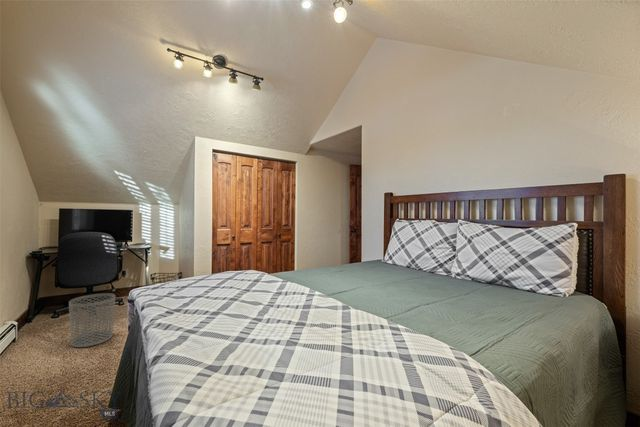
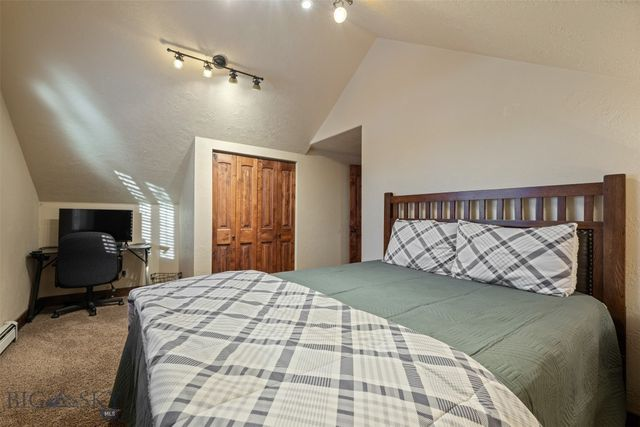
- waste bin [68,292,116,348]
